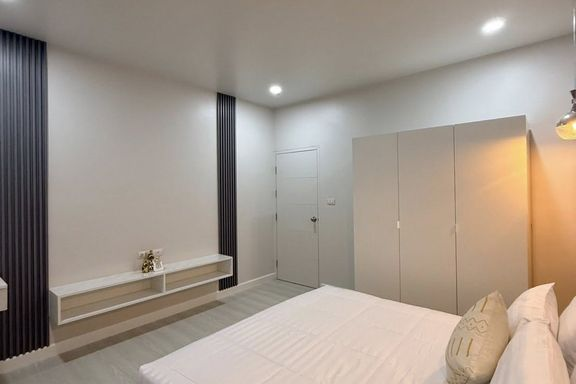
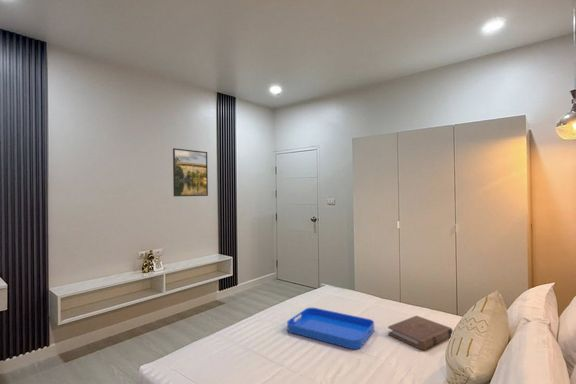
+ book [387,315,454,351]
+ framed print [172,147,209,197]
+ serving tray [286,307,375,350]
